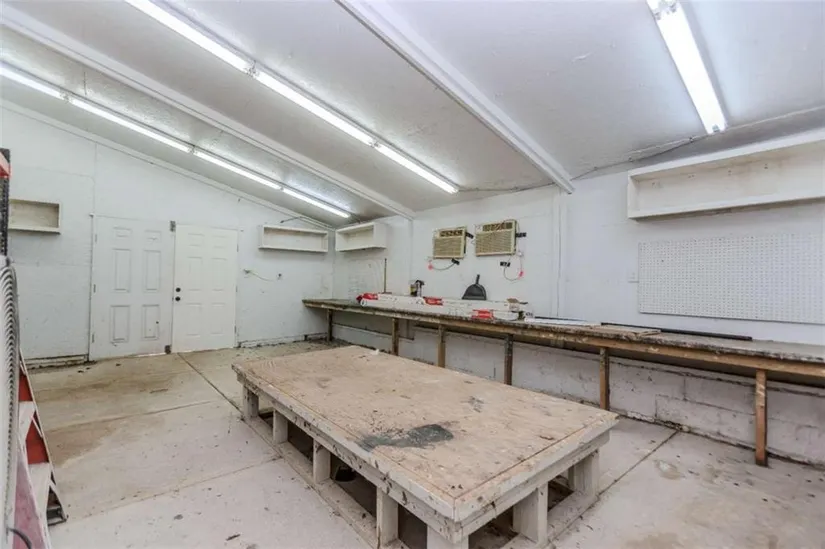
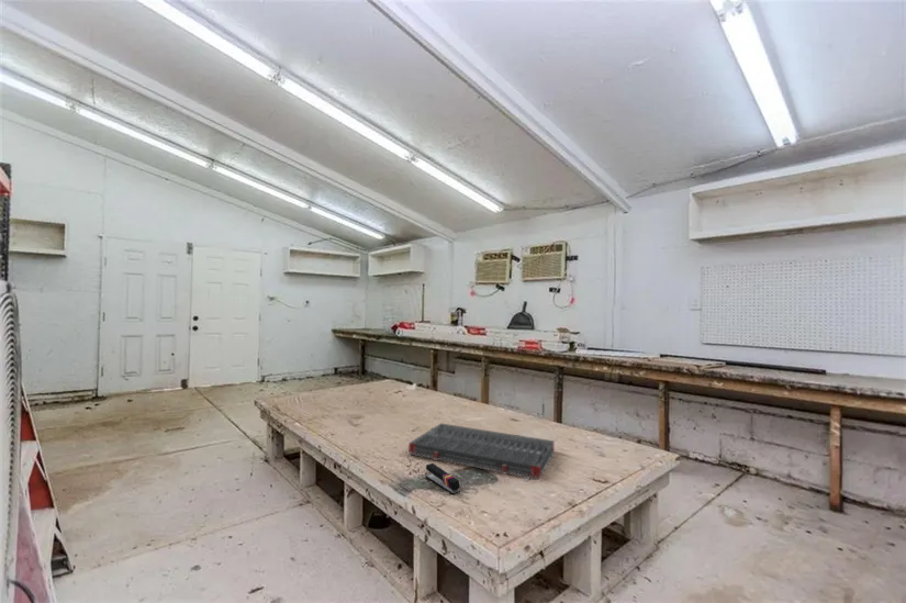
+ tool organizer [407,422,556,482]
+ stapler [425,462,461,495]
